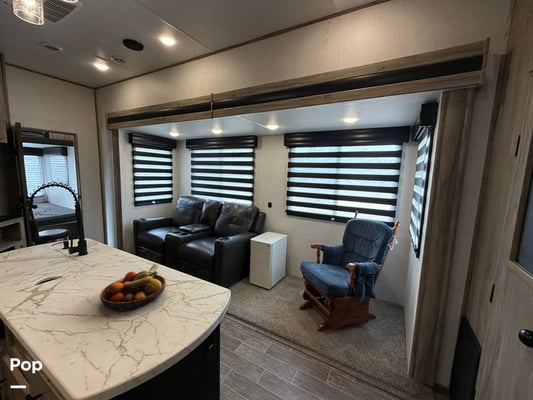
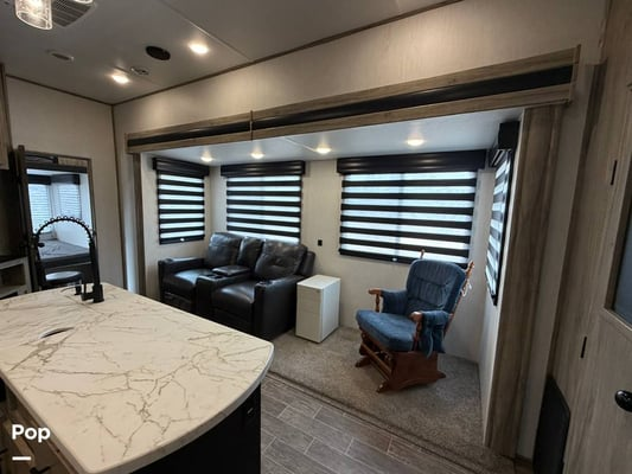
- fruit bowl [99,262,167,313]
